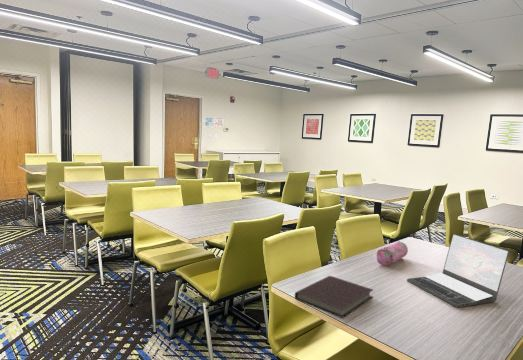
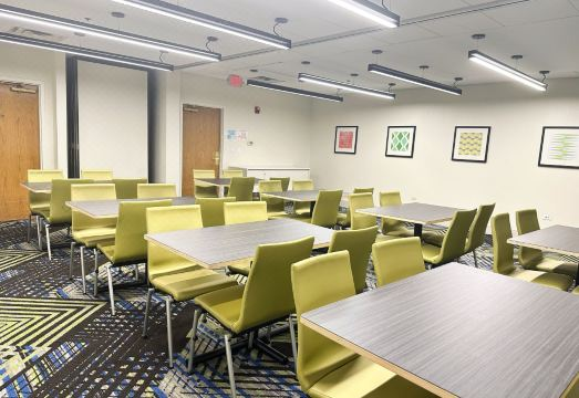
- laptop [406,233,510,308]
- notebook [294,275,374,319]
- pencil case [376,240,409,266]
